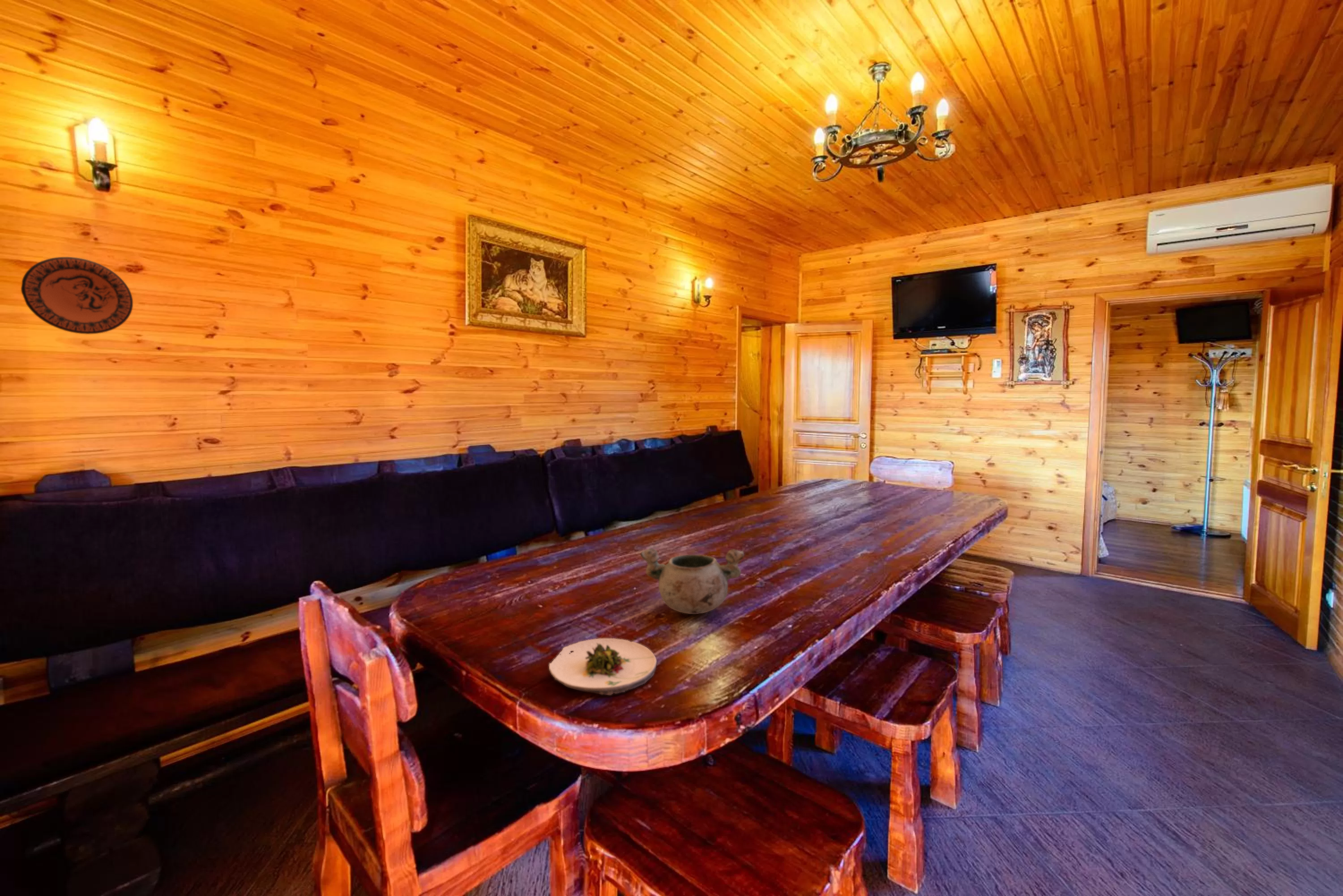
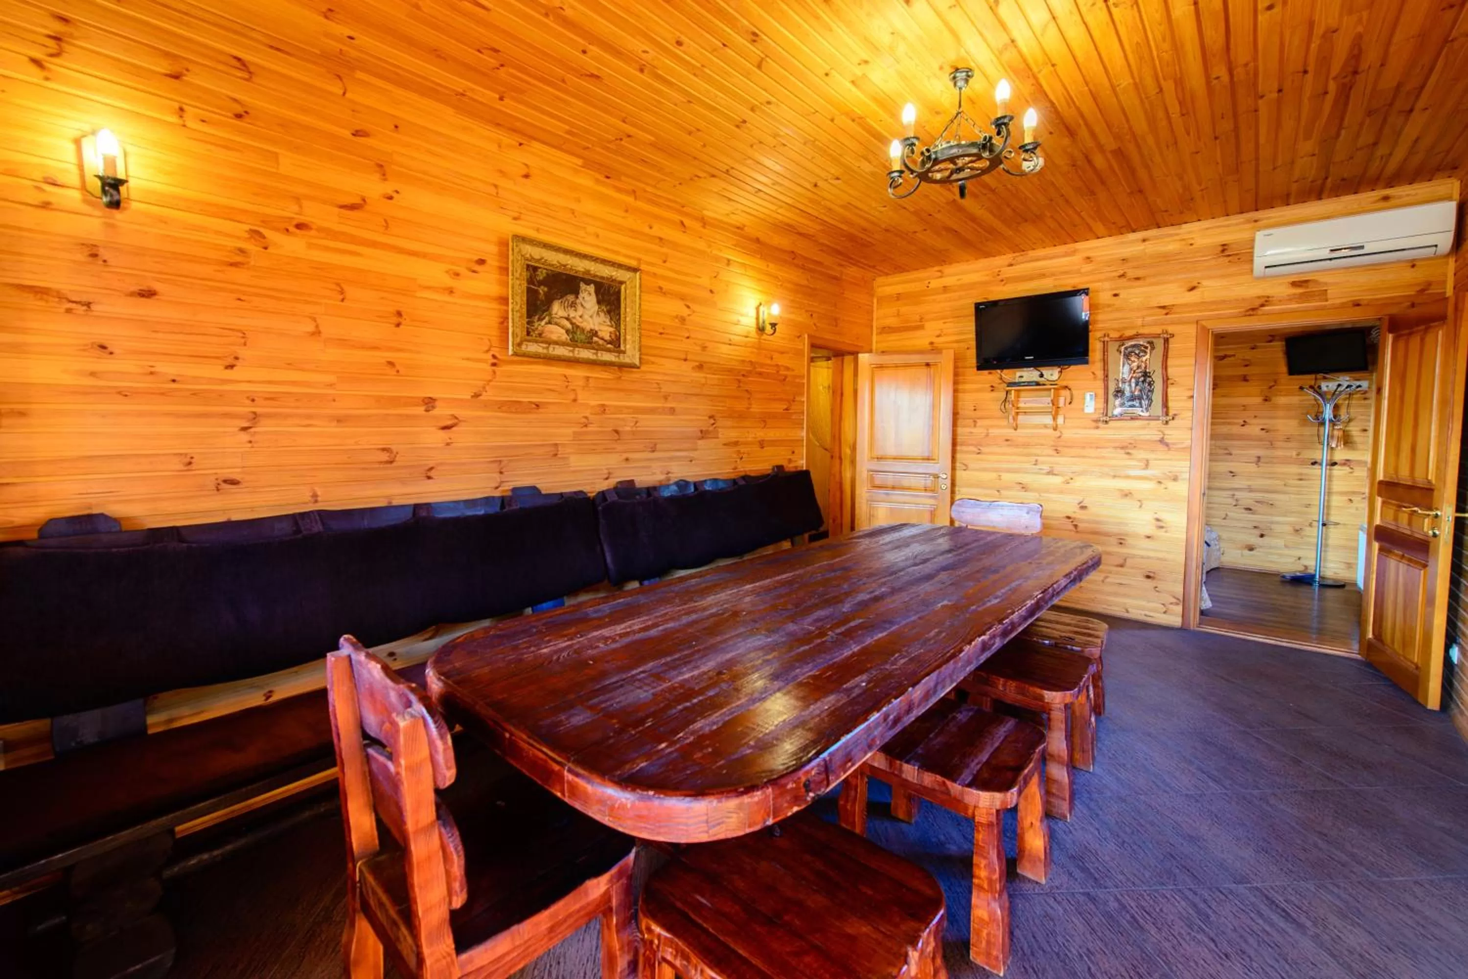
- salad plate [548,638,658,695]
- decorative bowl [640,548,744,614]
- decorative plate [21,256,133,335]
